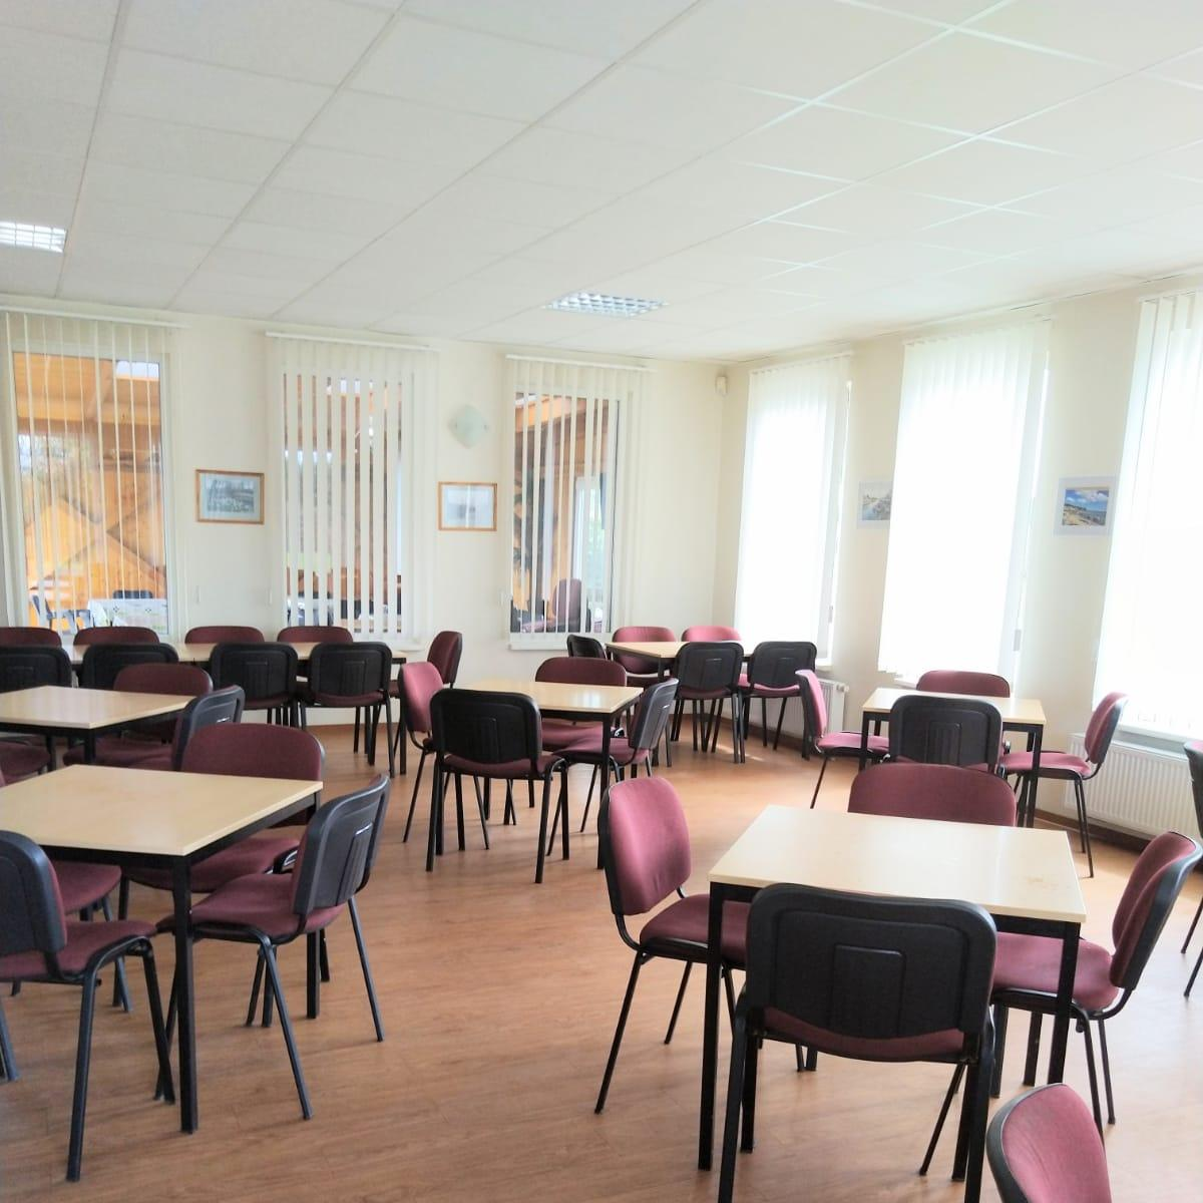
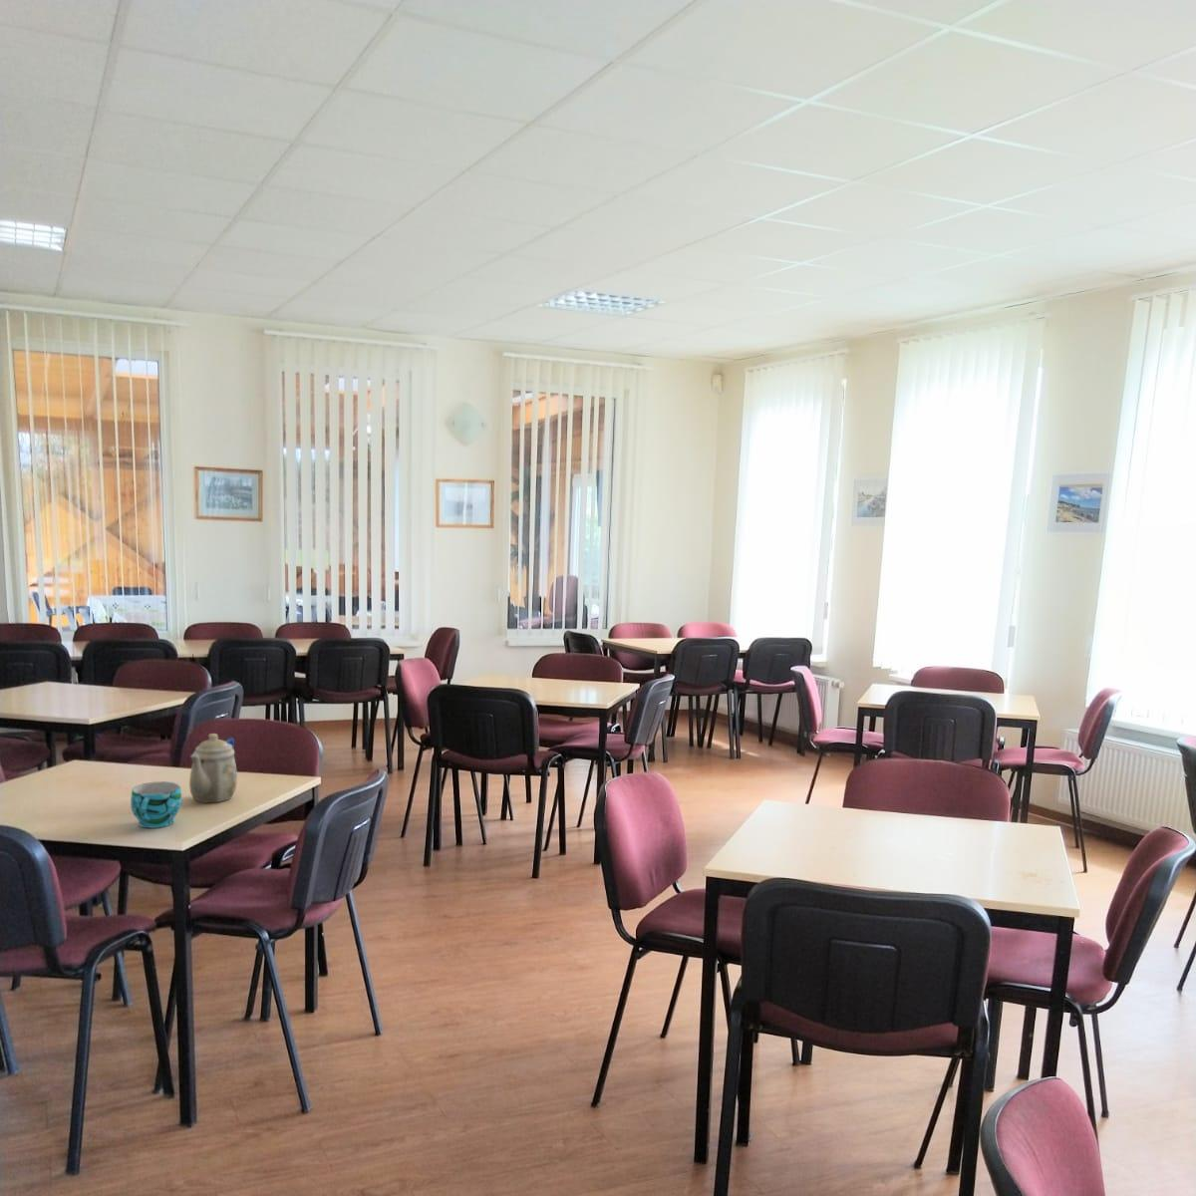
+ cup [129,781,183,829]
+ teapot [188,733,238,803]
